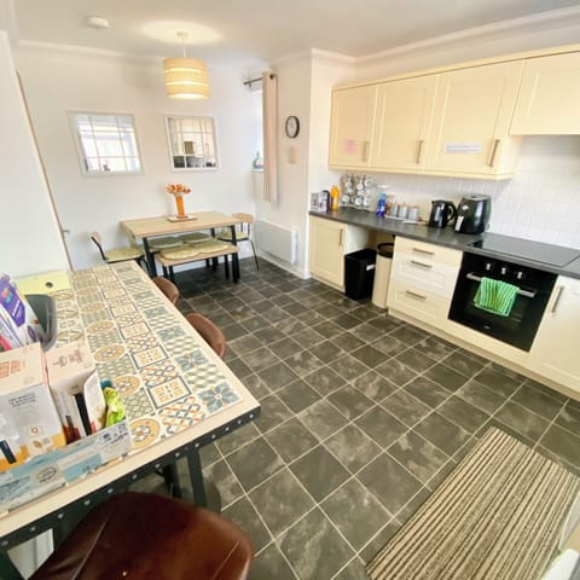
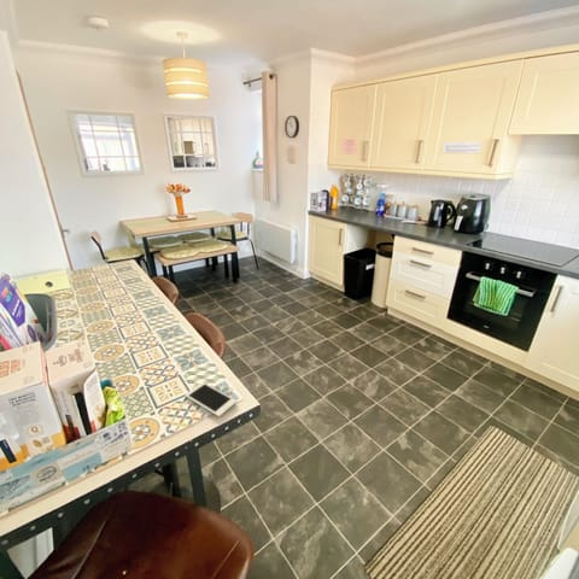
+ cell phone [183,381,238,419]
